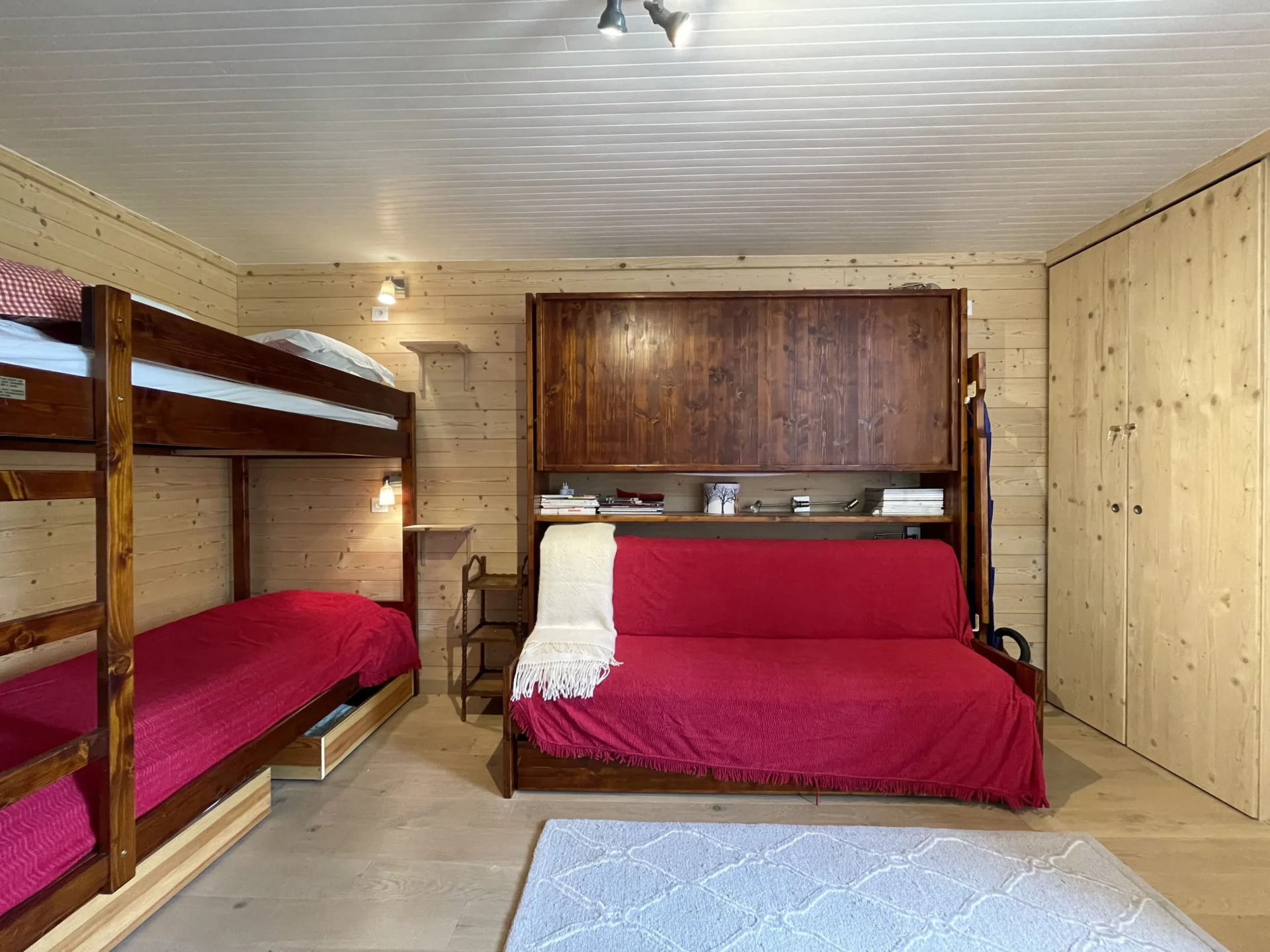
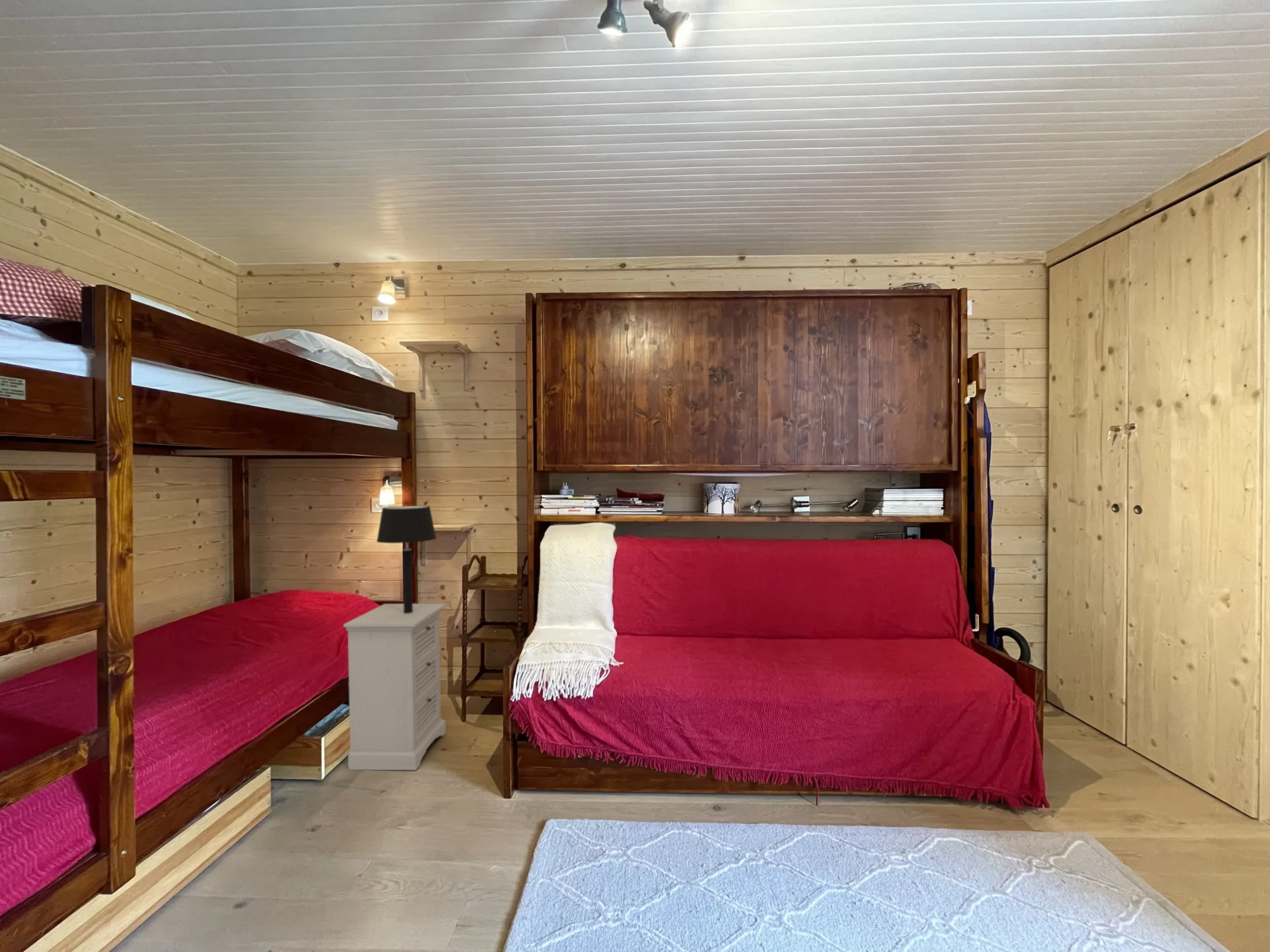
+ nightstand [343,603,447,771]
+ table lamp [376,505,437,614]
